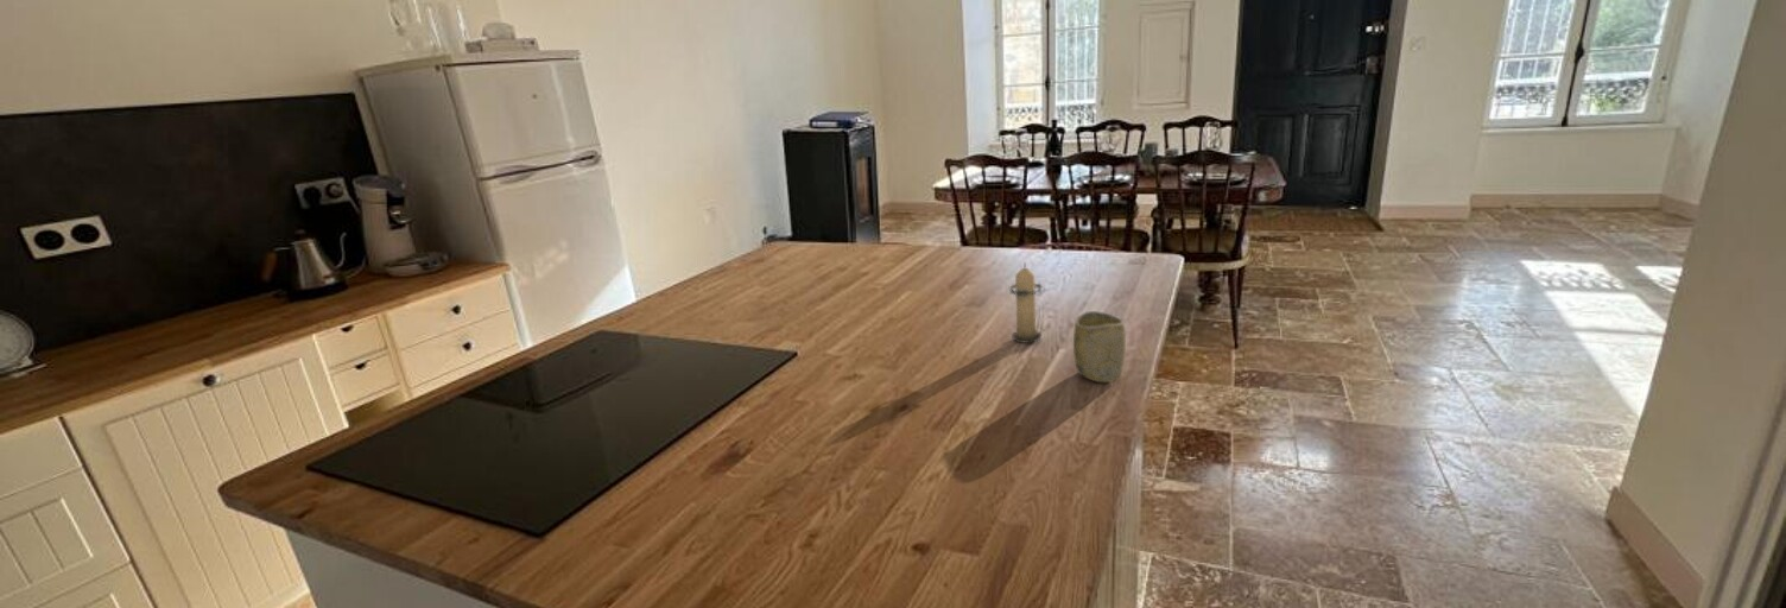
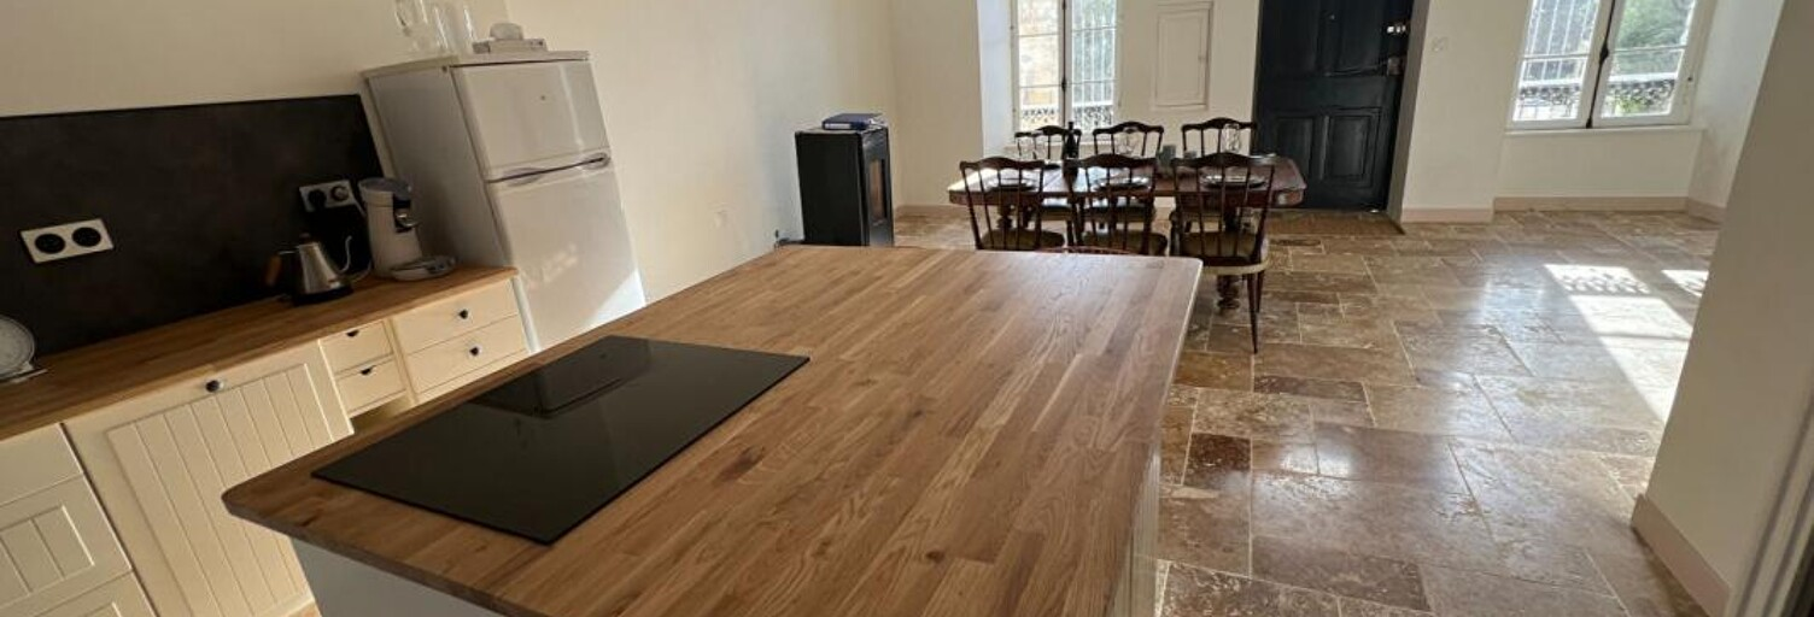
- cup [1072,310,1127,384]
- candle [1008,262,1045,344]
